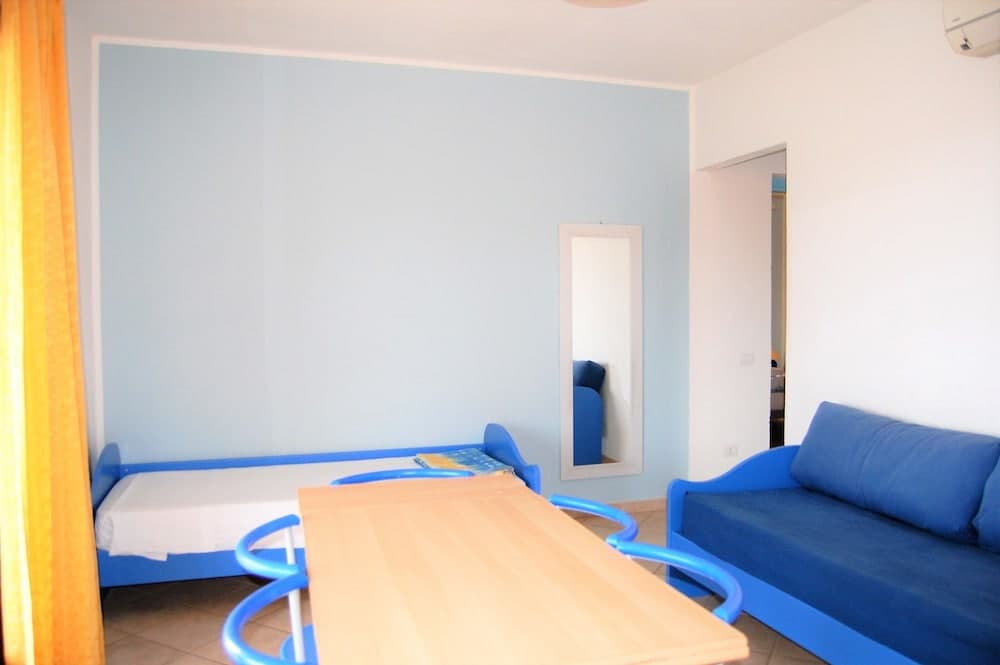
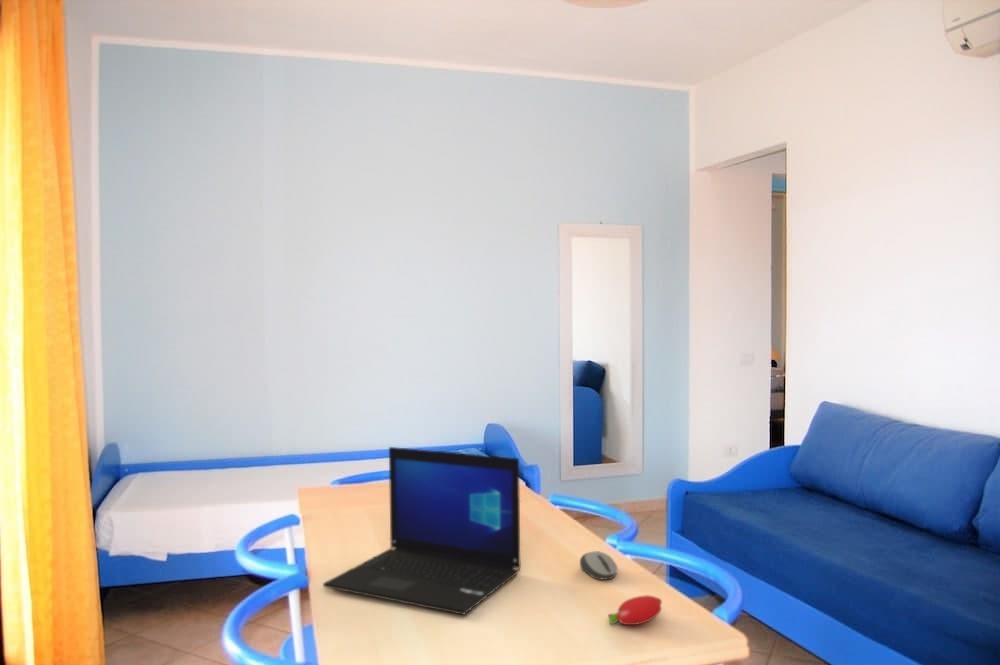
+ fruit [607,594,663,626]
+ laptop [322,446,522,616]
+ computer mouse [579,550,619,580]
